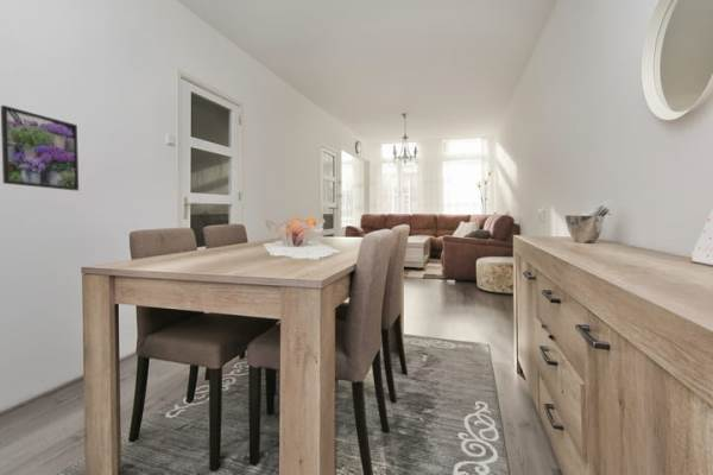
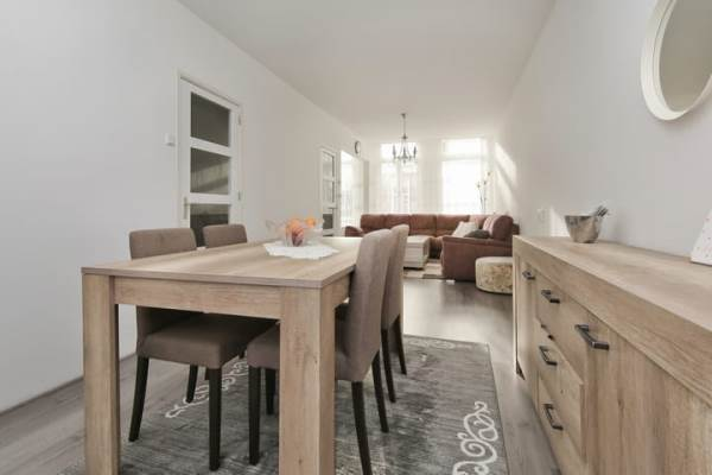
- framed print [0,104,80,191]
